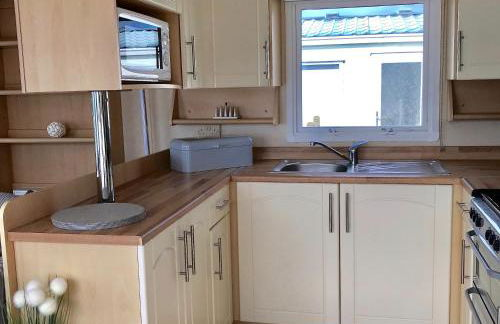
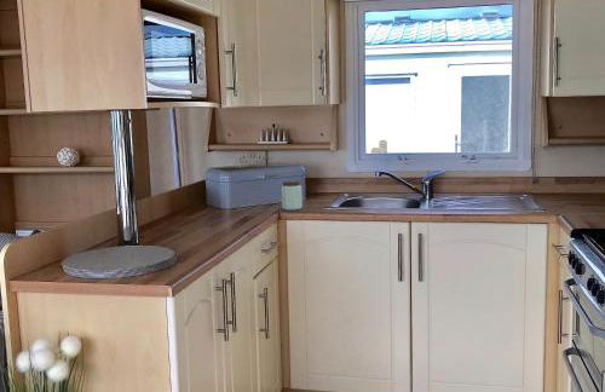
+ peanut butter [281,180,304,212]
